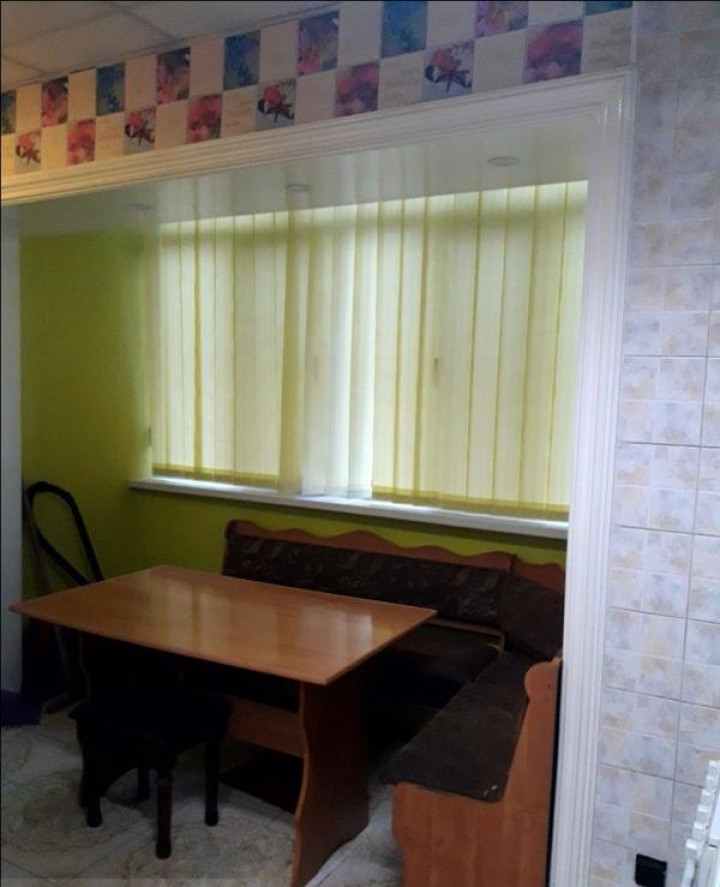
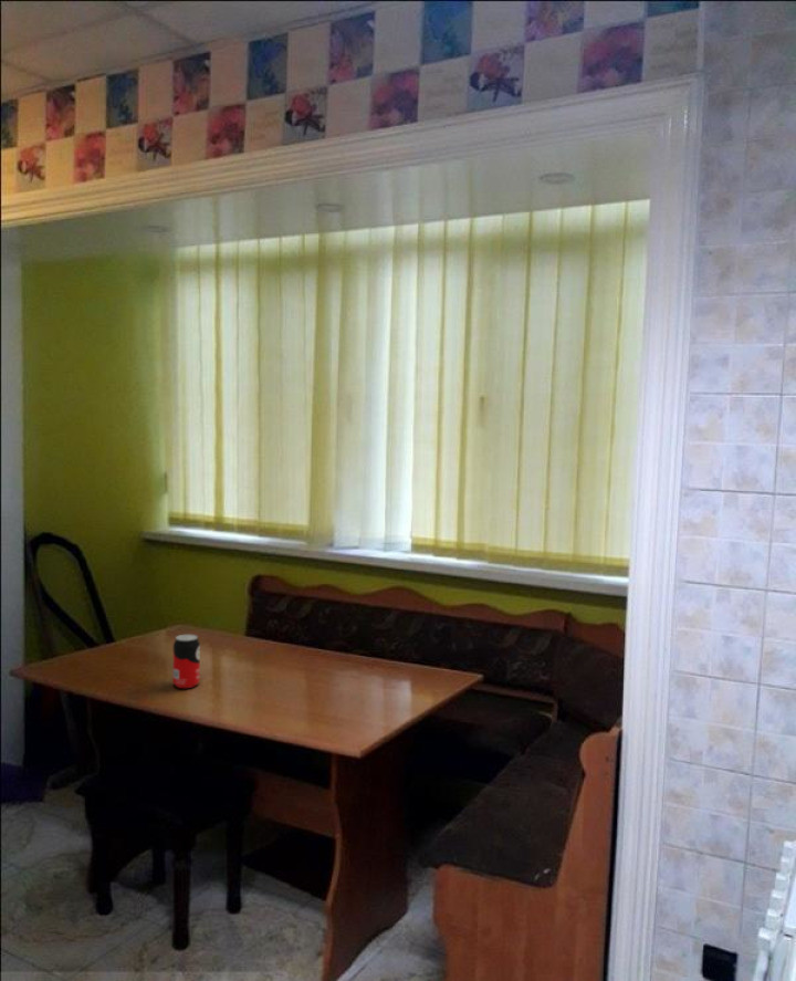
+ beverage can [171,634,201,689]
